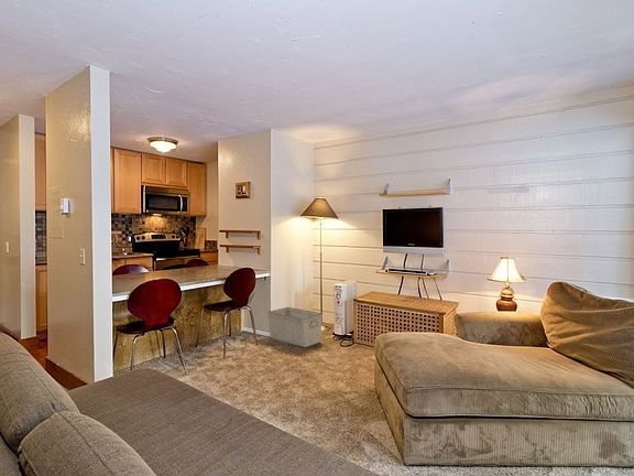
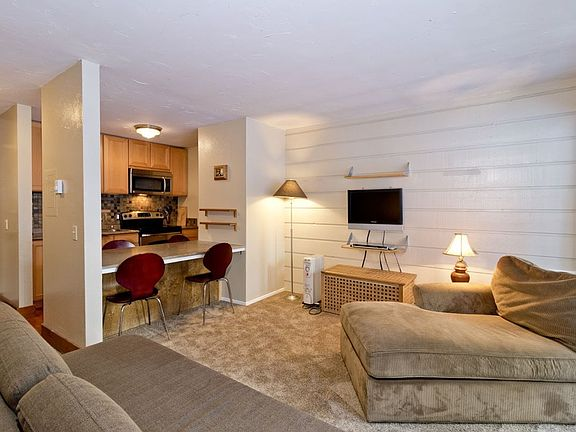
- storage bin [266,306,324,348]
